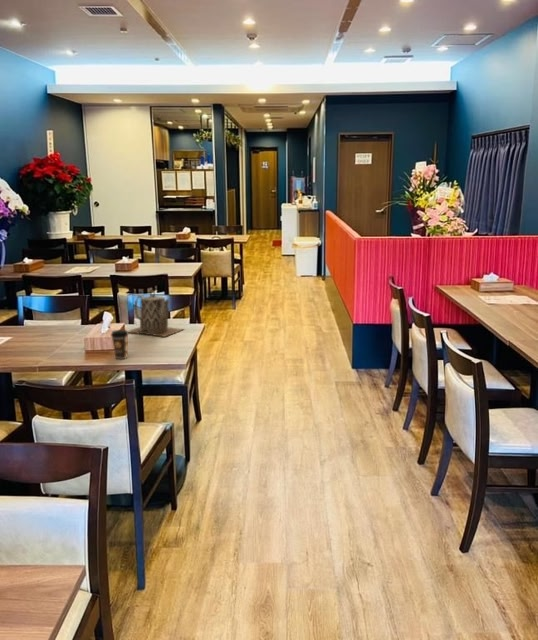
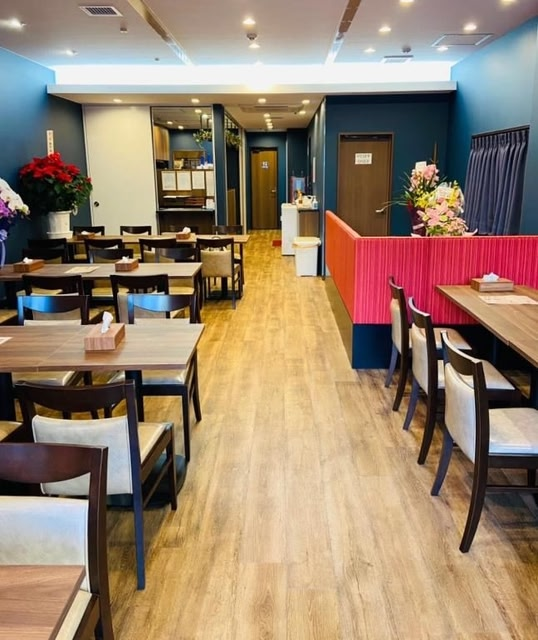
- teapot [127,289,185,338]
- coffee cup [110,329,130,360]
